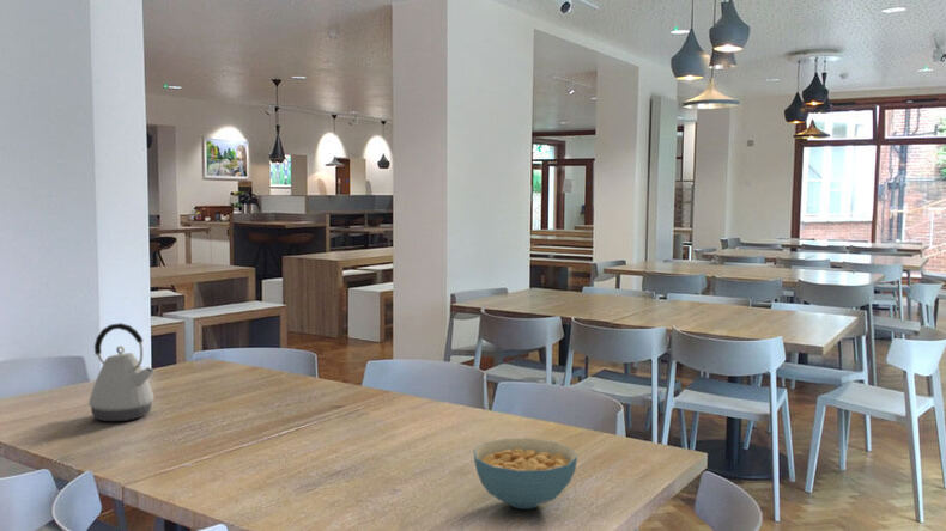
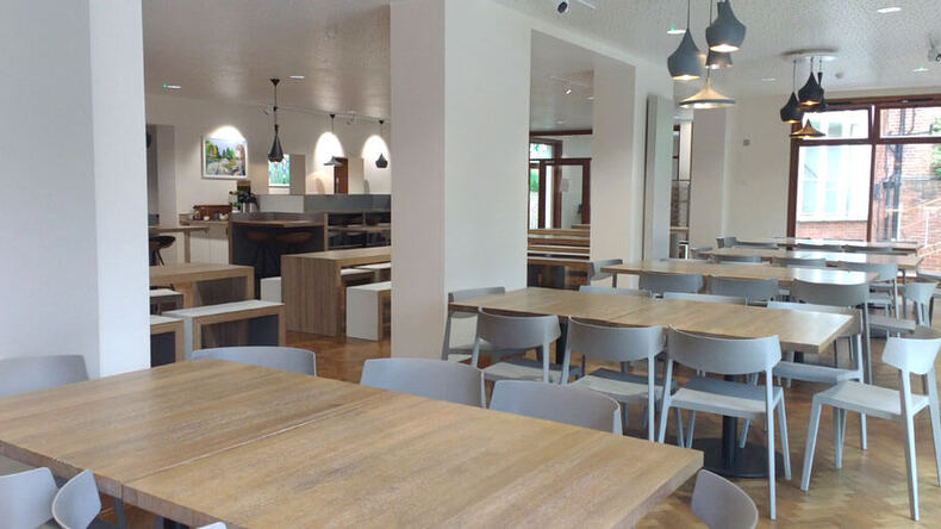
- kettle [87,322,156,422]
- cereal bowl [472,438,578,509]
